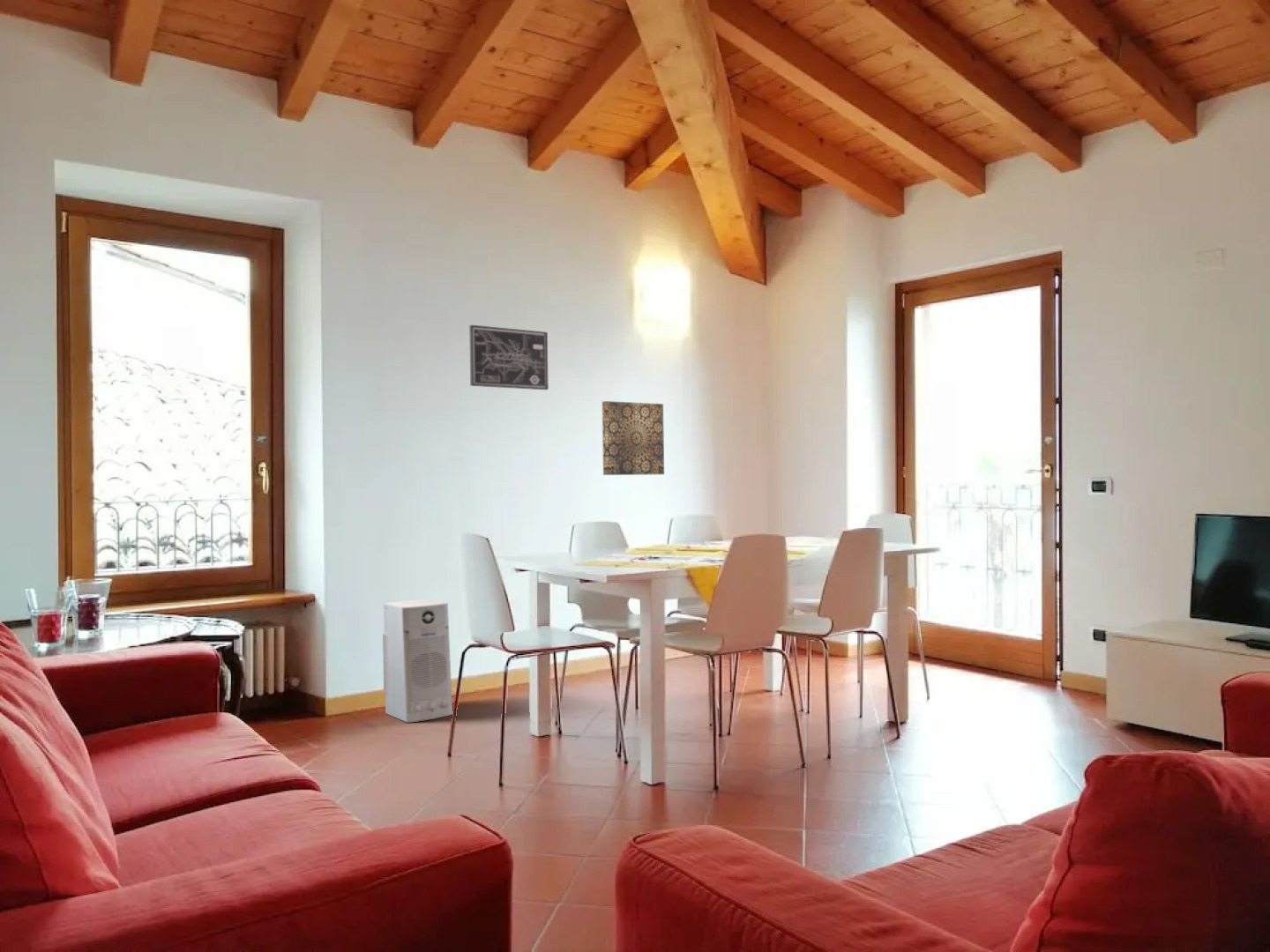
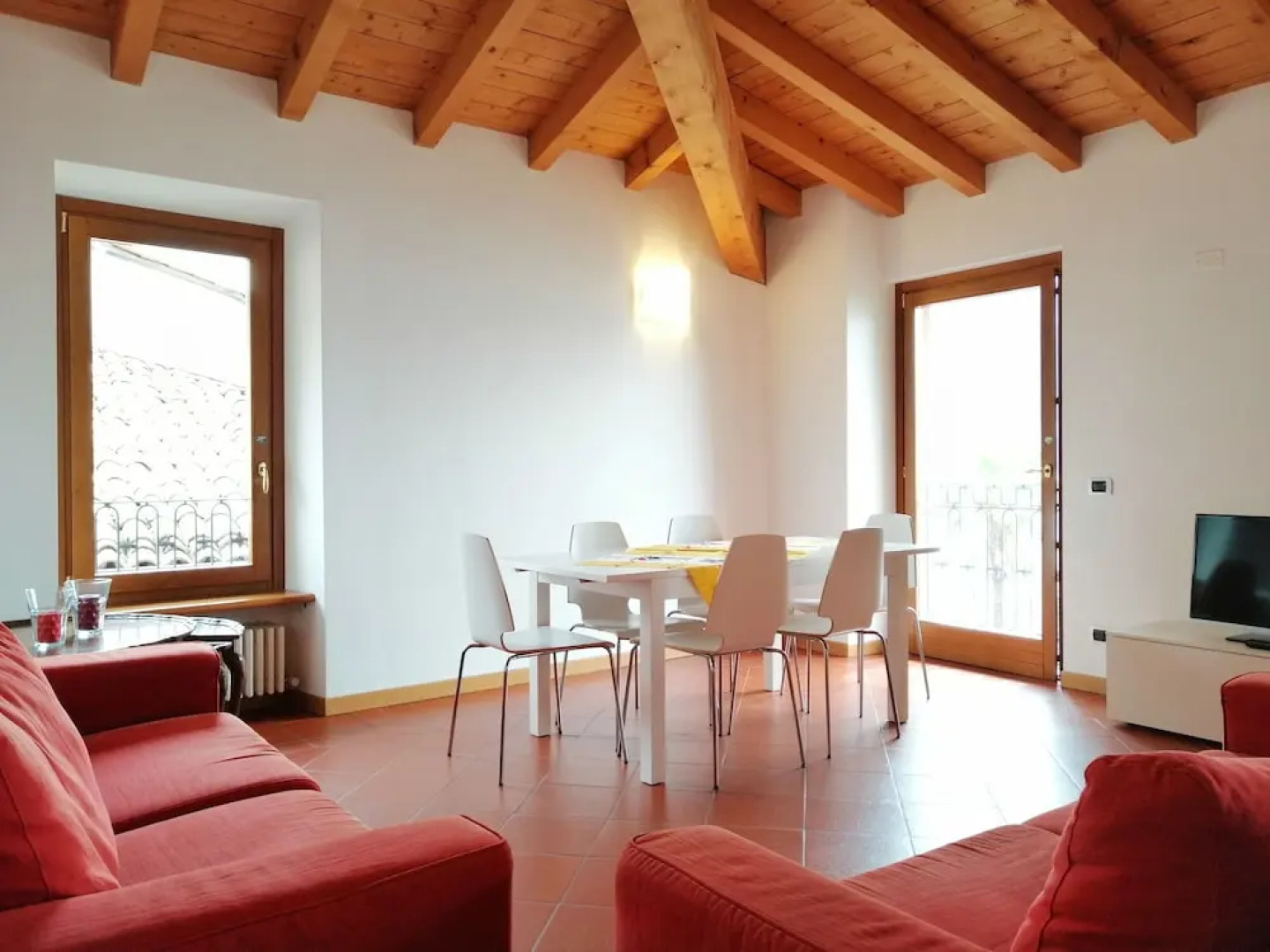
- air purifier [382,599,453,724]
- wall art [468,324,549,390]
- wall art [601,400,665,476]
